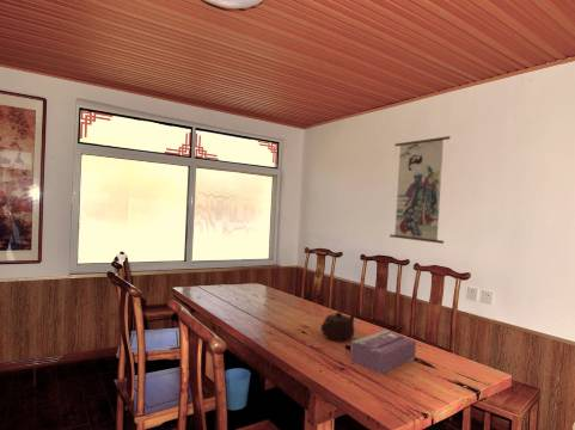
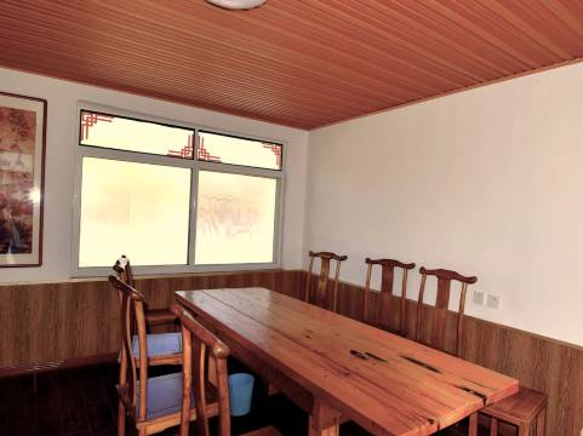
- tissue box [349,328,417,375]
- teapot [320,311,357,343]
- wall scroll [389,124,452,245]
